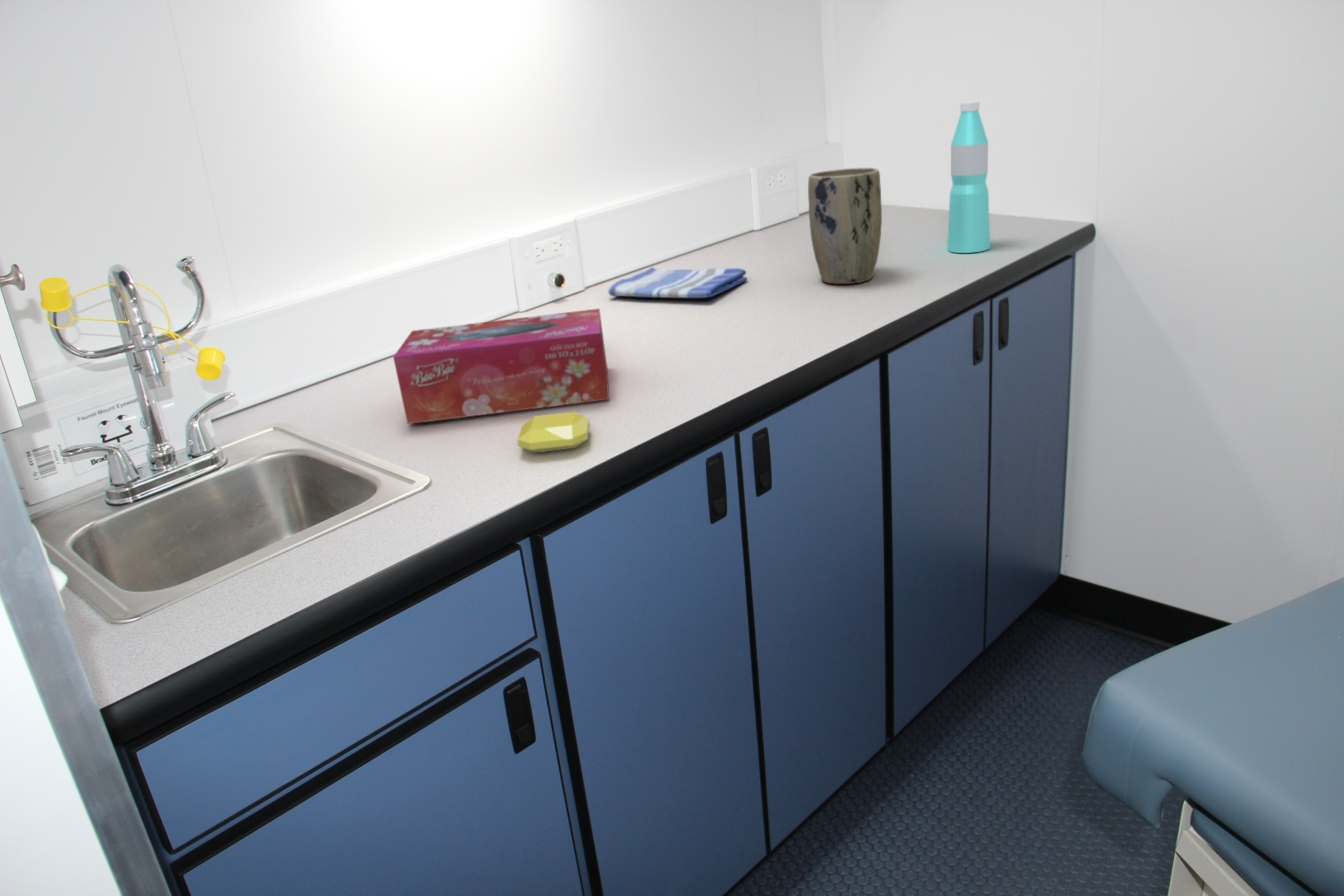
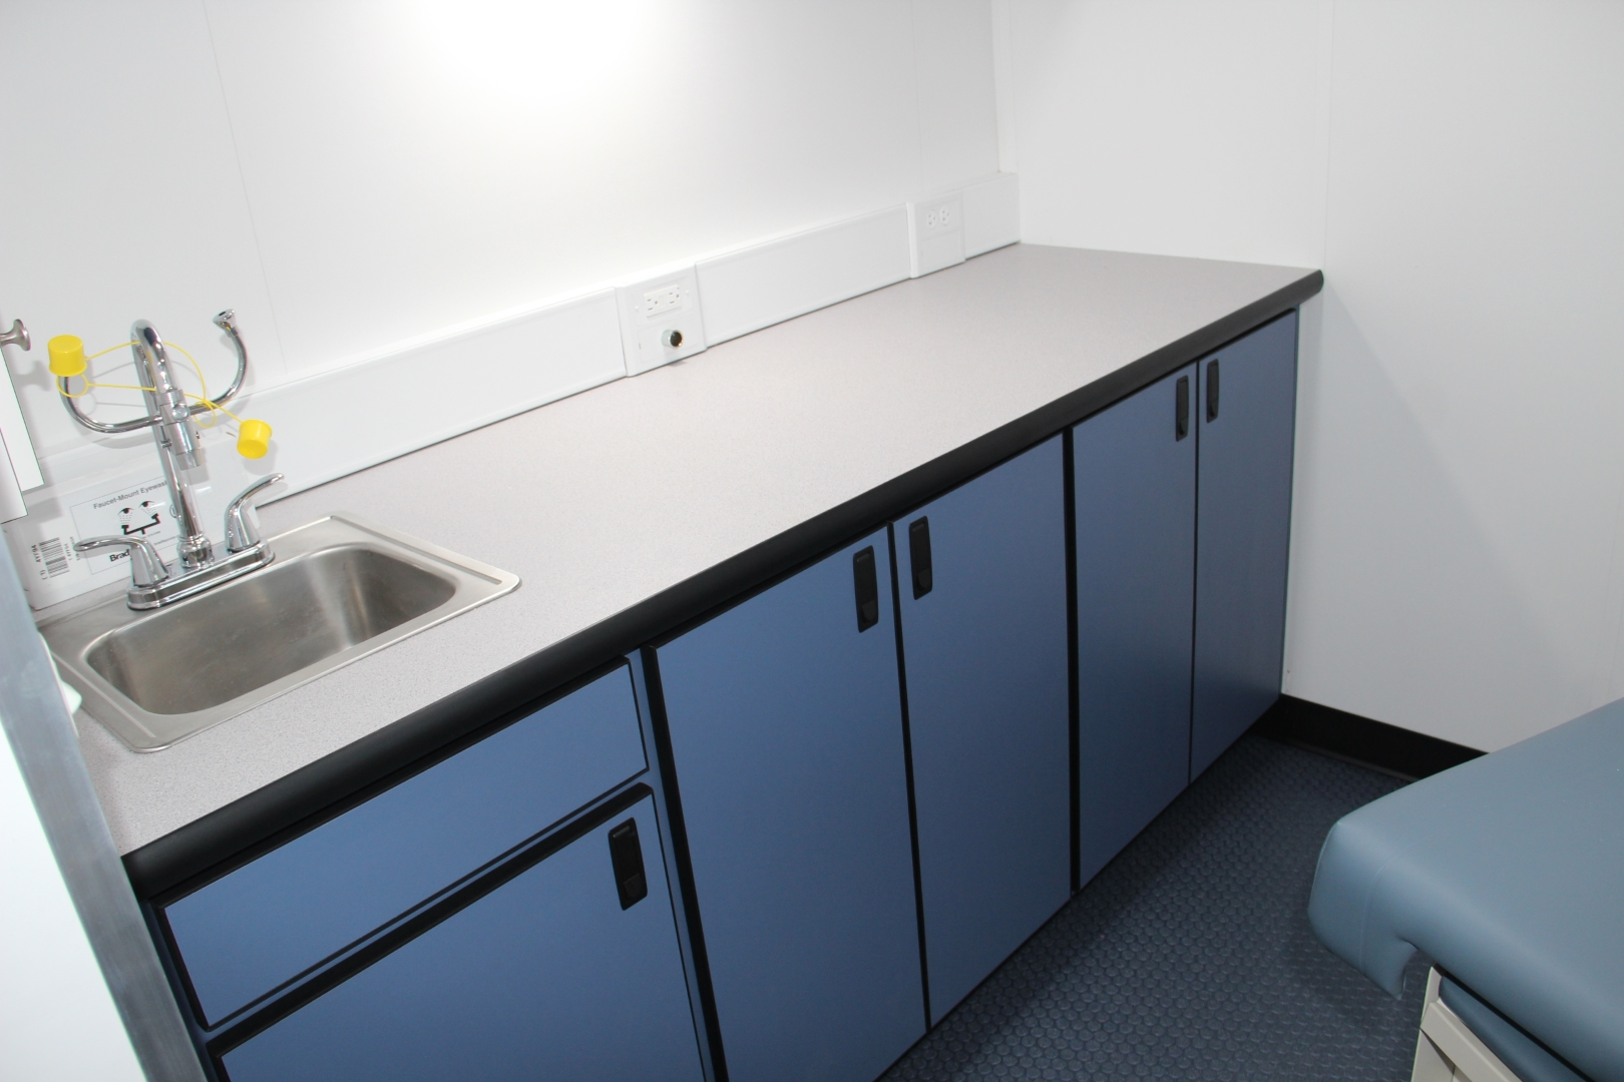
- soap bar [517,411,591,454]
- plant pot [807,167,883,285]
- tissue box [392,308,610,425]
- dish towel [607,266,748,299]
- water bottle [947,101,991,254]
